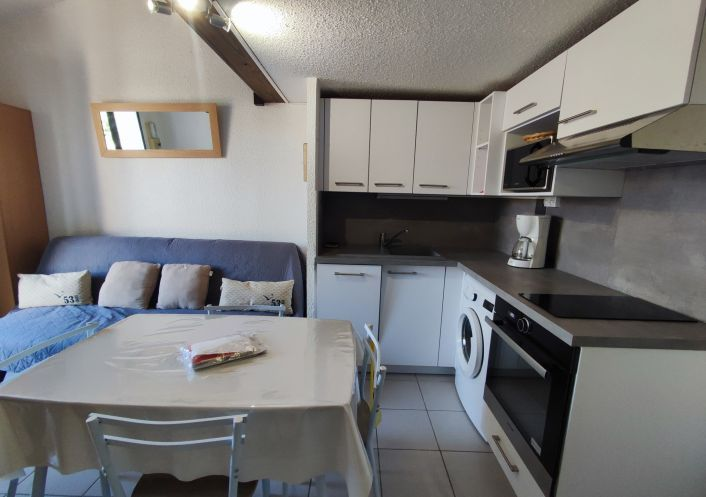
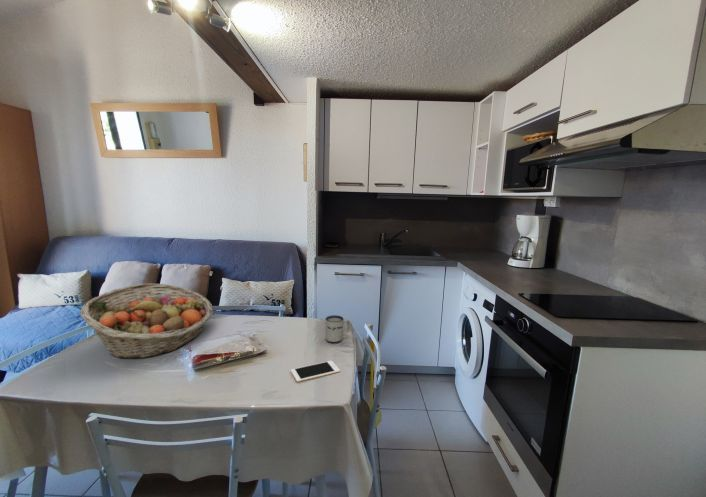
+ mug [325,314,351,344]
+ fruit basket [79,282,214,360]
+ cell phone [290,360,341,383]
